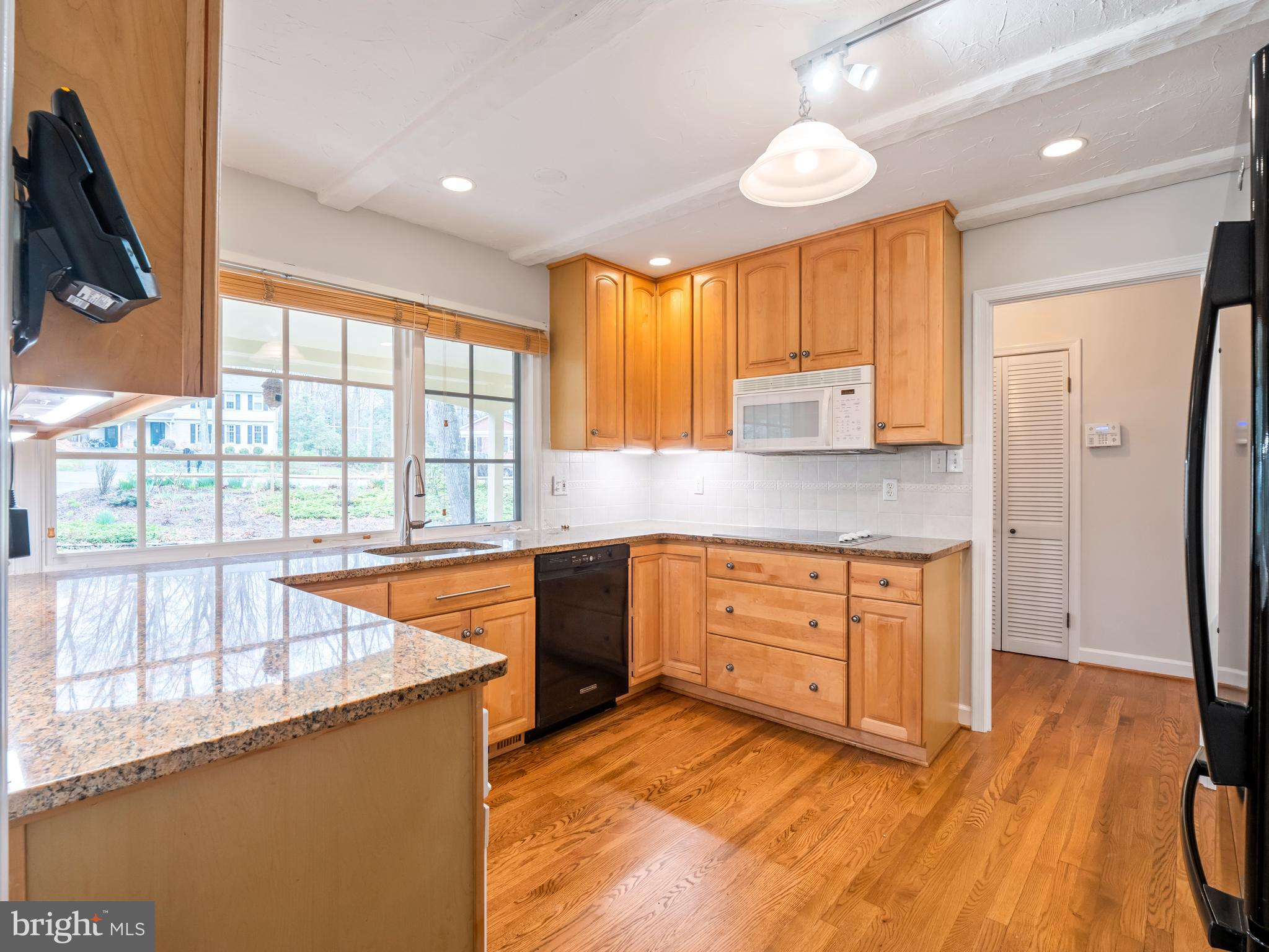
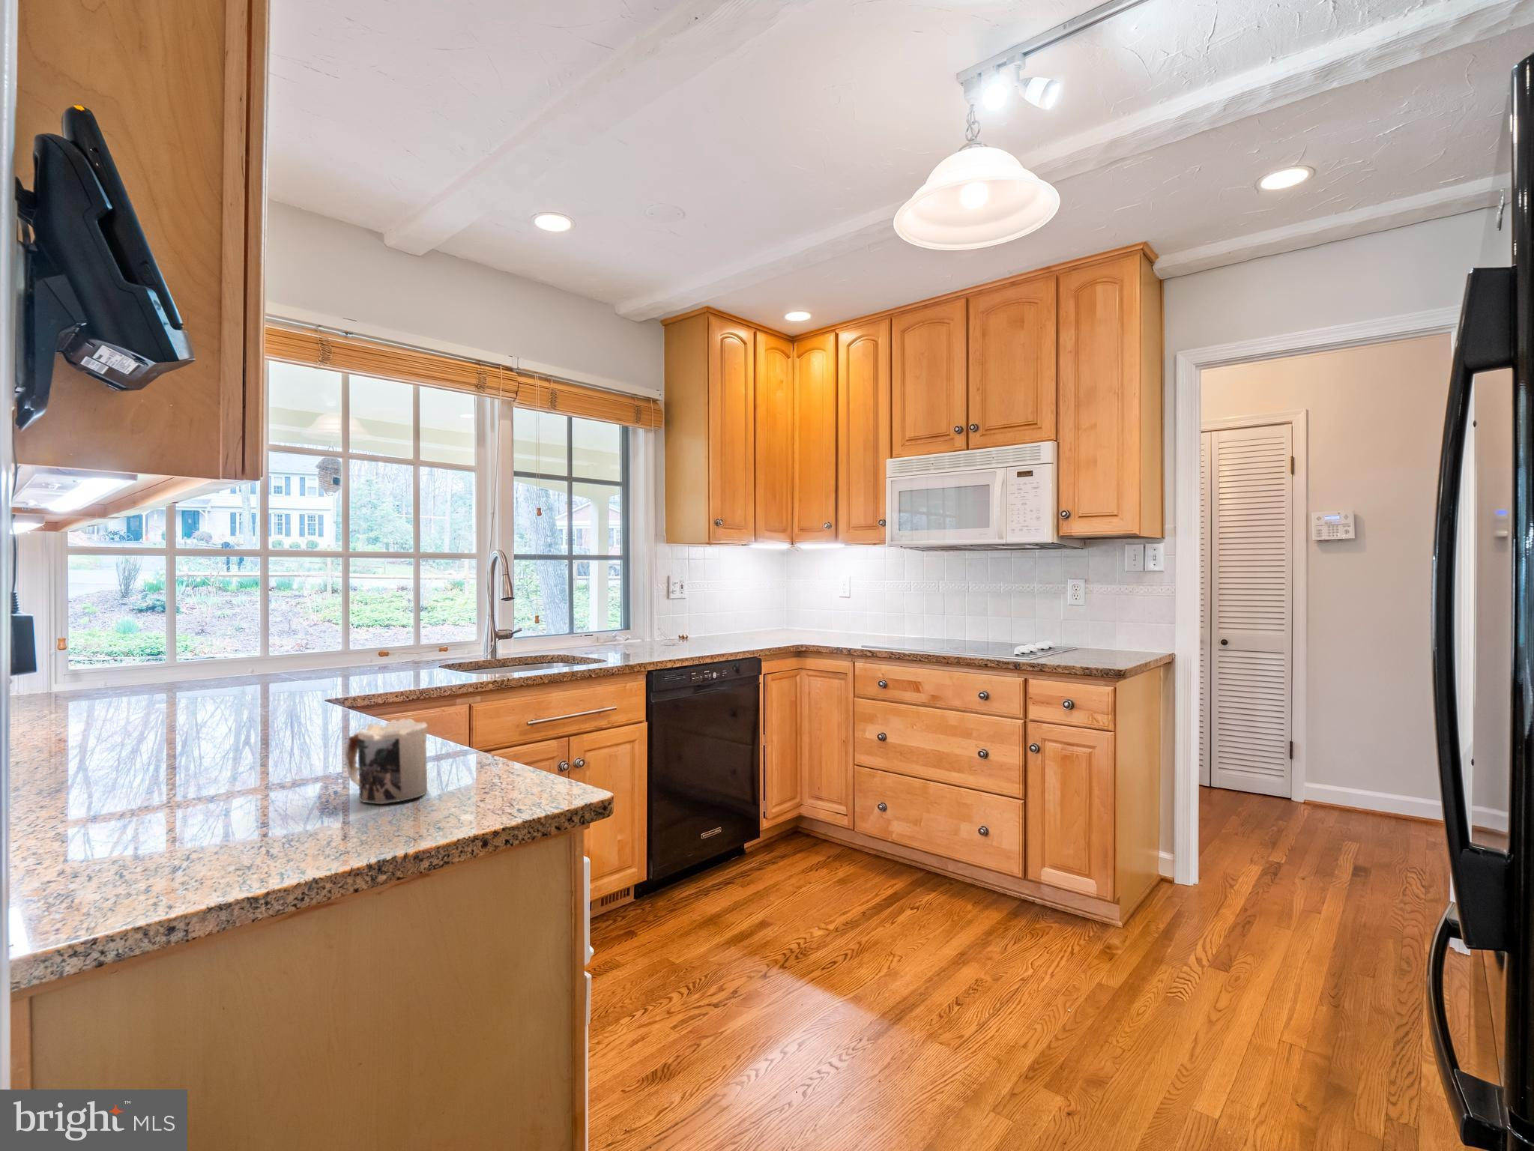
+ mug [345,718,428,805]
